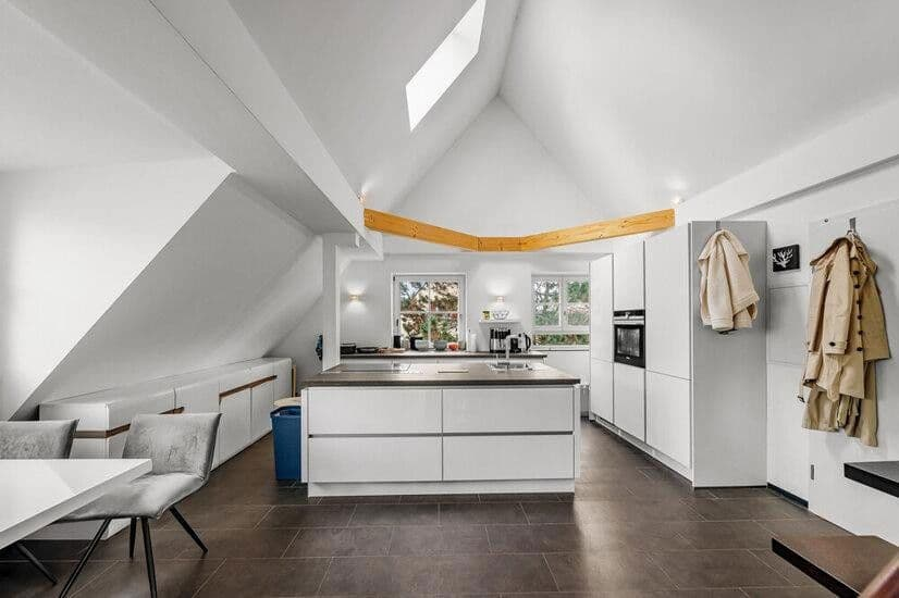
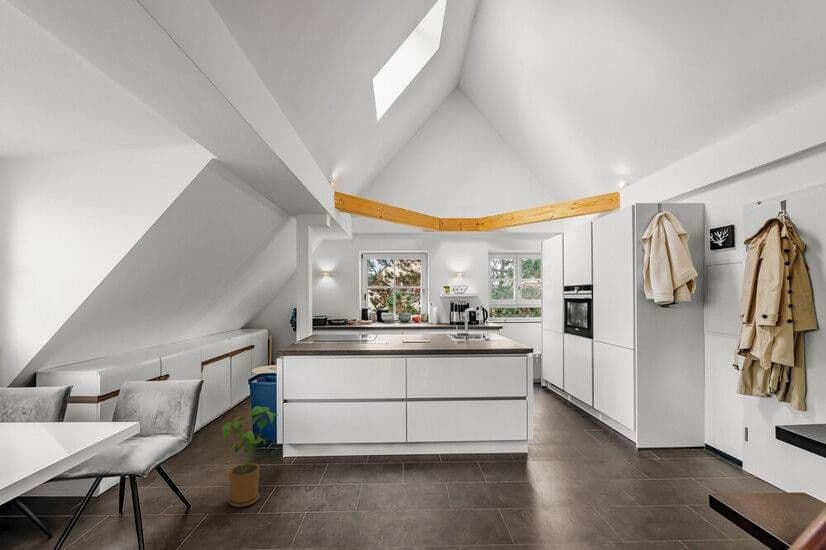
+ house plant [221,405,280,508]
